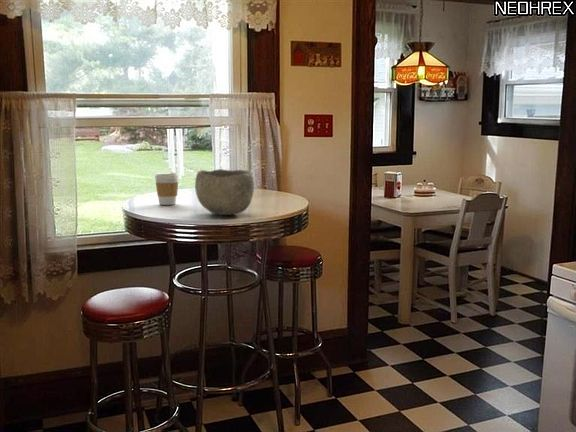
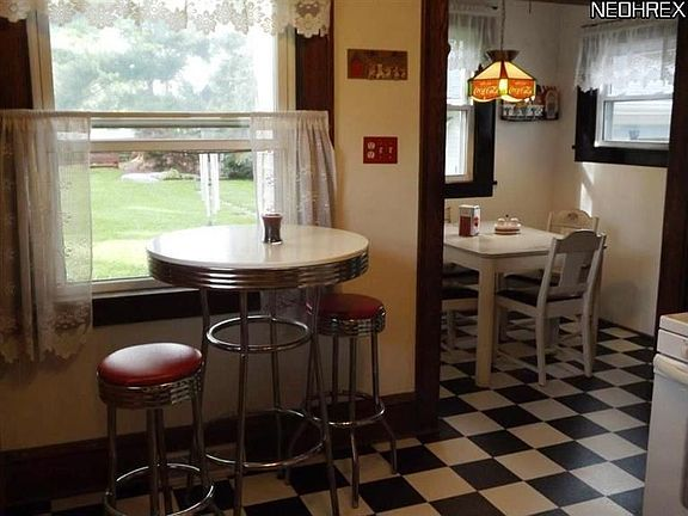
- bowl [194,168,255,216]
- coffee cup [154,171,179,206]
